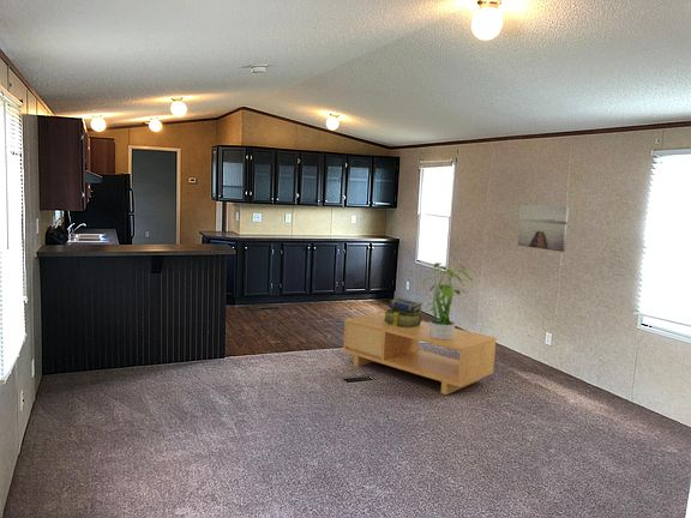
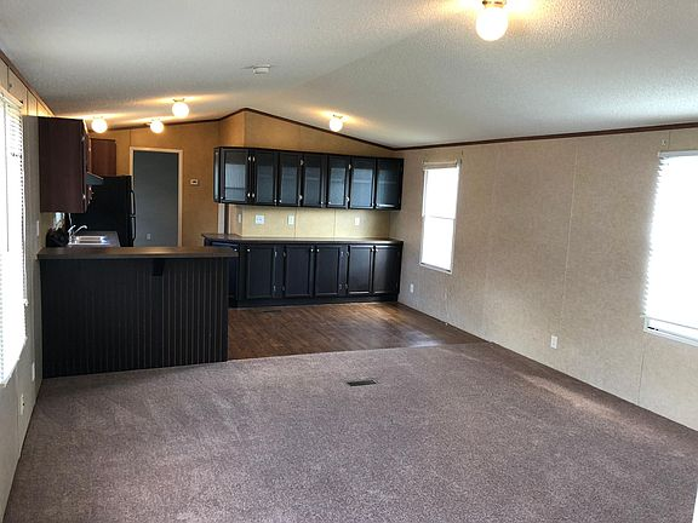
- stack of books [383,296,423,329]
- potted plant [420,261,474,341]
- coffee table [343,311,498,396]
- wall art [517,204,570,253]
